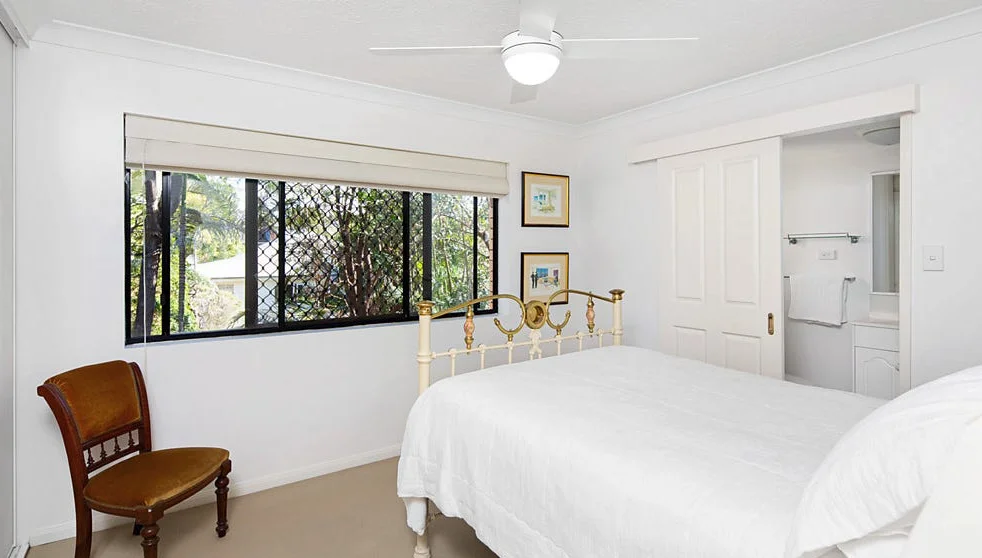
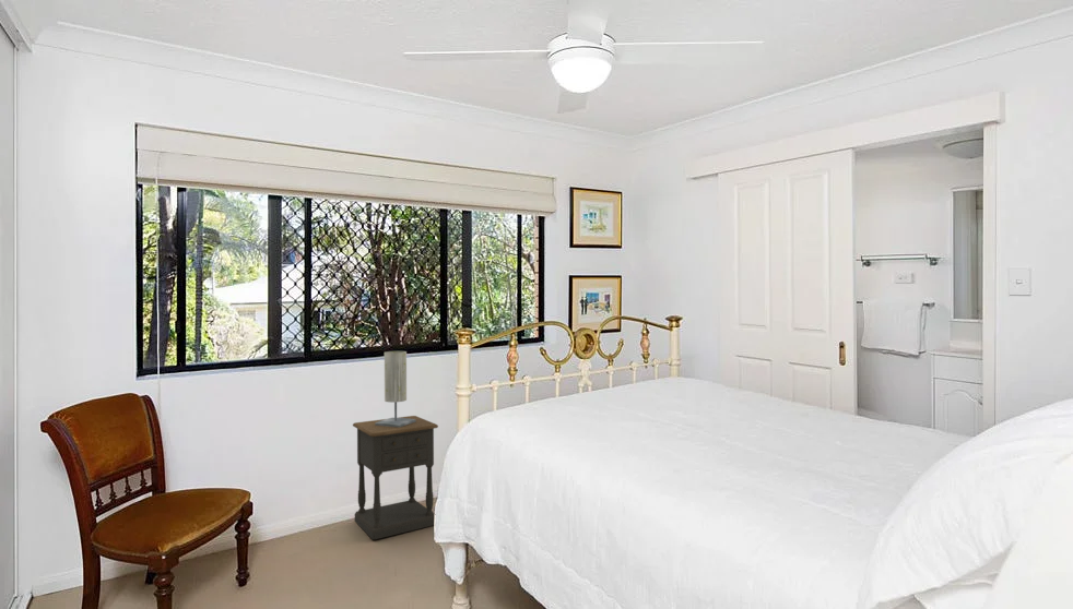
+ nightstand [352,415,439,540]
+ table lamp [375,350,416,428]
